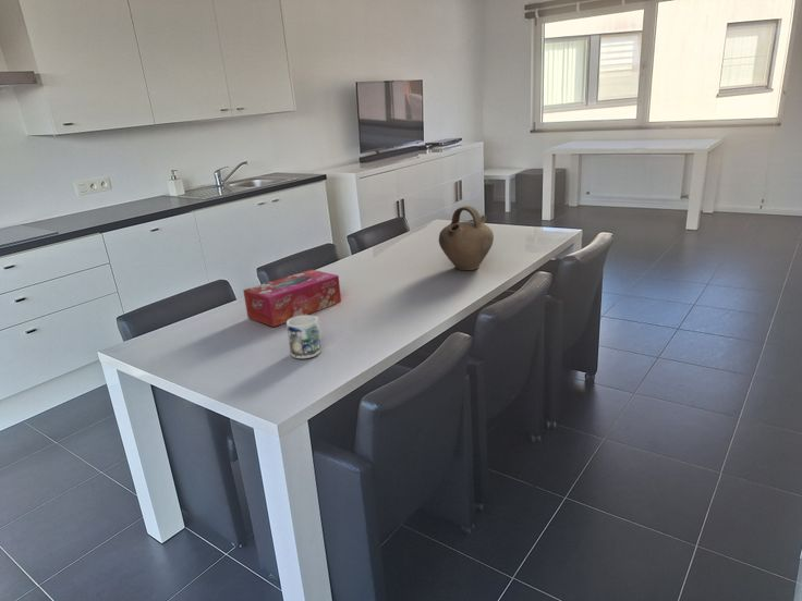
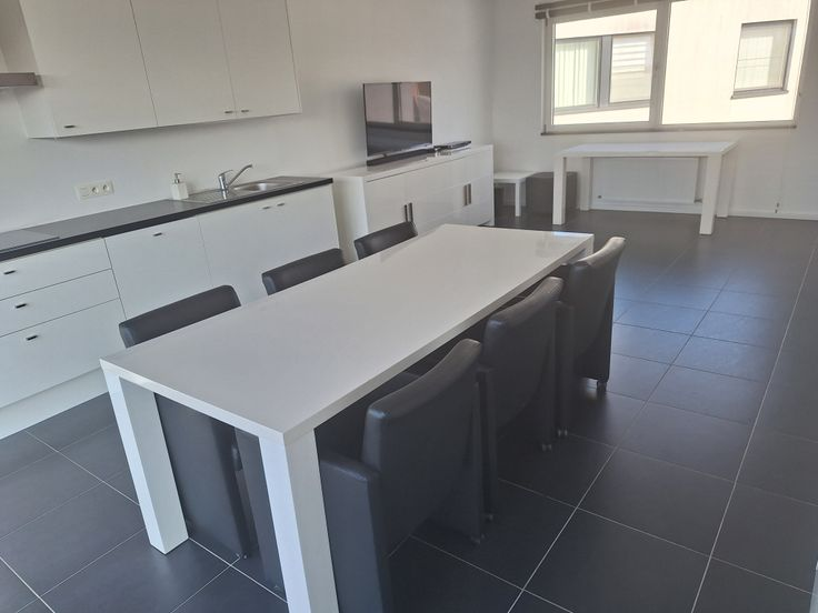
- jug [438,205,495,271]
- tissue box [242,269,342,328]
- mug [285,315,323,359]
